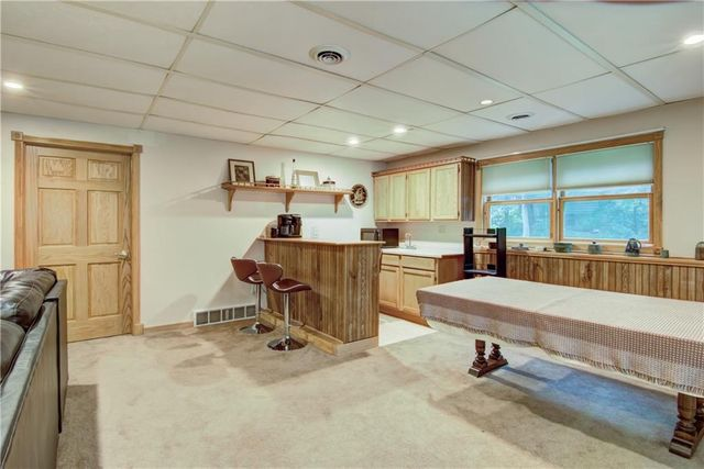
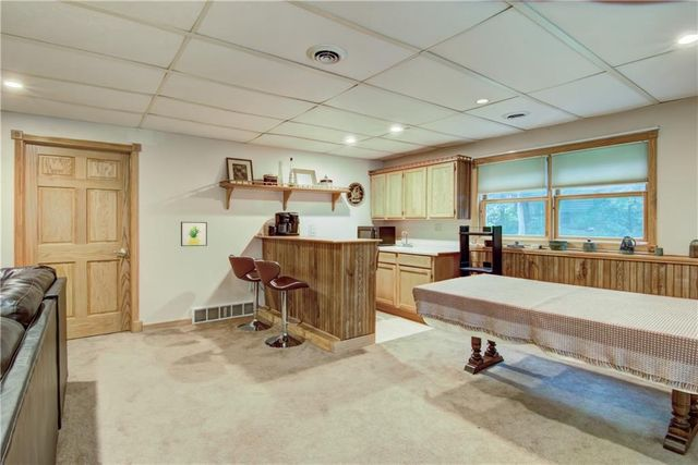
+ wall art [180,221,208,247]
